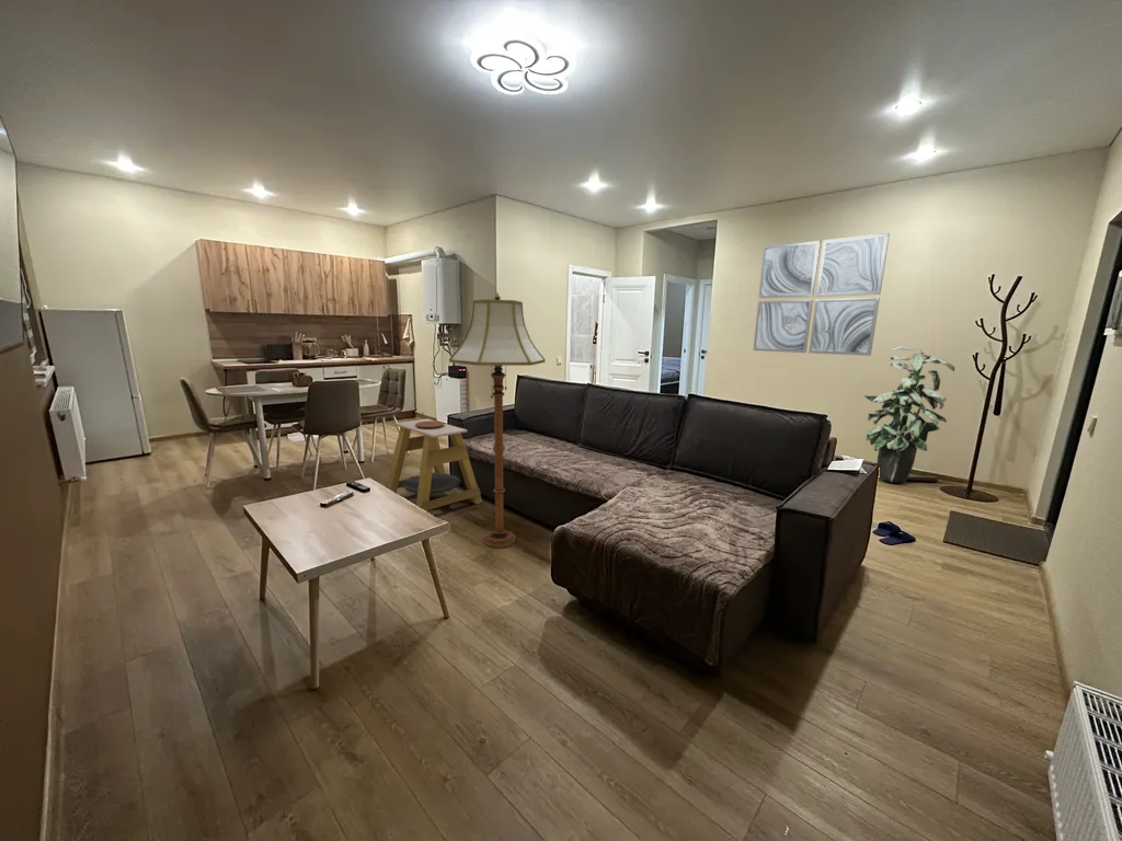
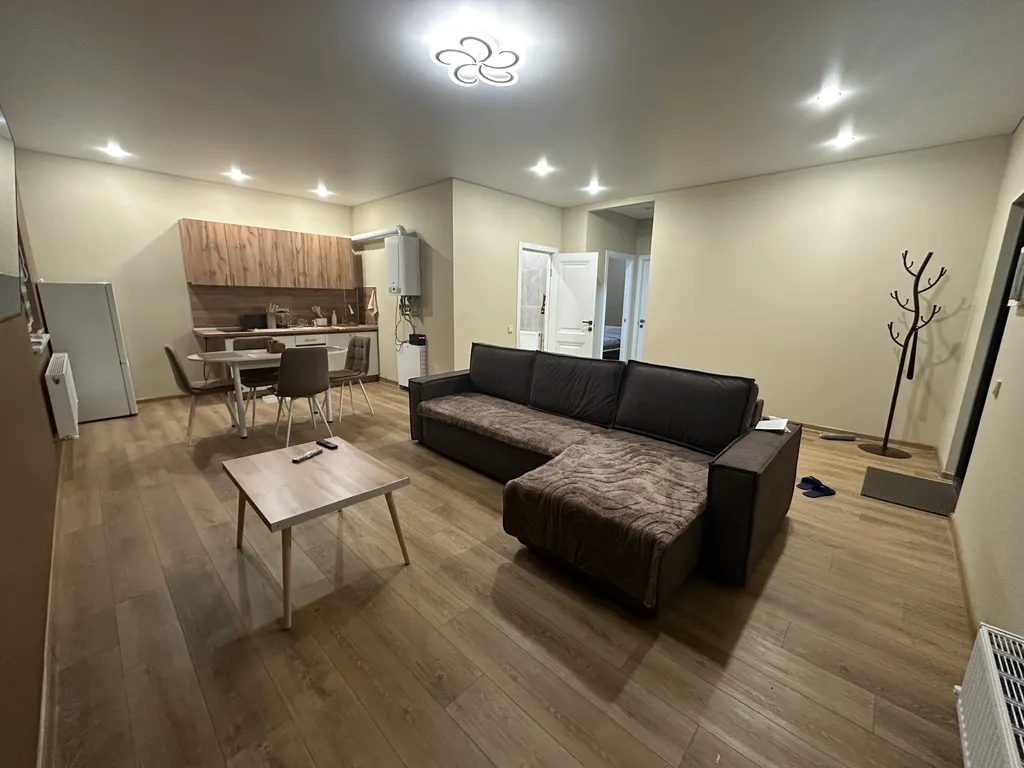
- floor lamp [448,291,546,549]
- wall art [753,232,891,357]
- side table [385,417,483,514]
- indoor plant [863,345,955,484]
